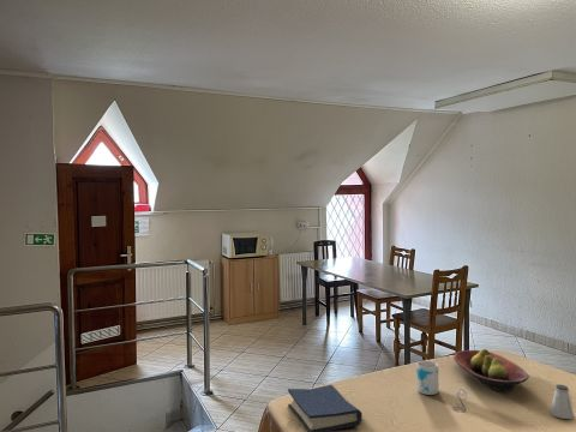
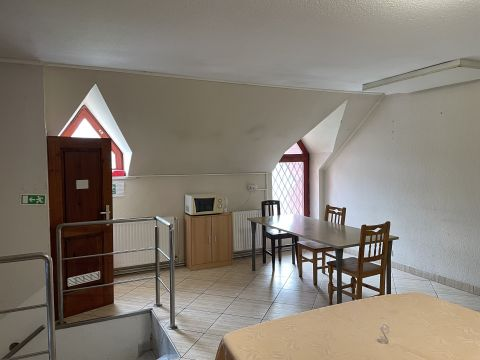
- mug [415,360,439,396]
- fruit bowl [452,348,529,392]
- saltshaker [550,384,575,420]
- hardback book [287,384,364,432]
